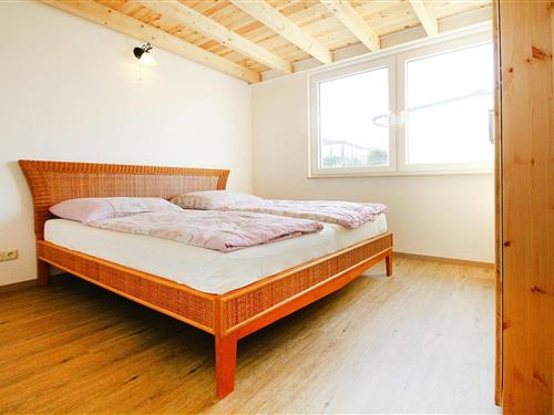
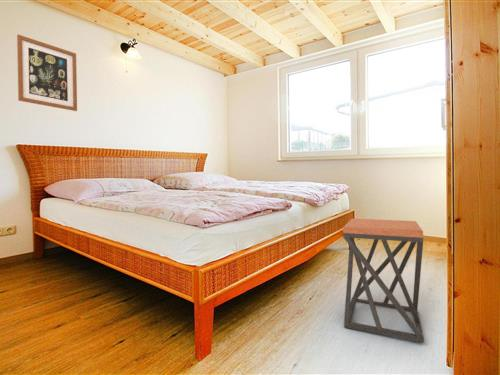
+ wall art [16,33,78,112]
+ stool [342,218,425,344]
